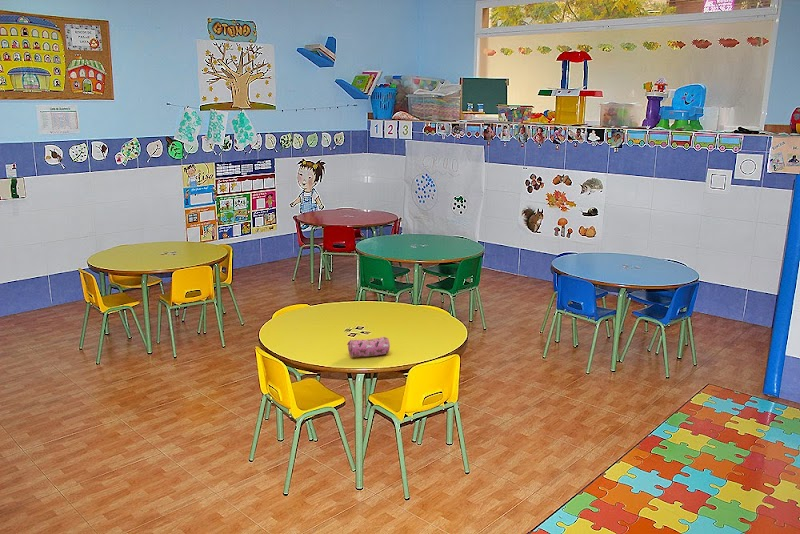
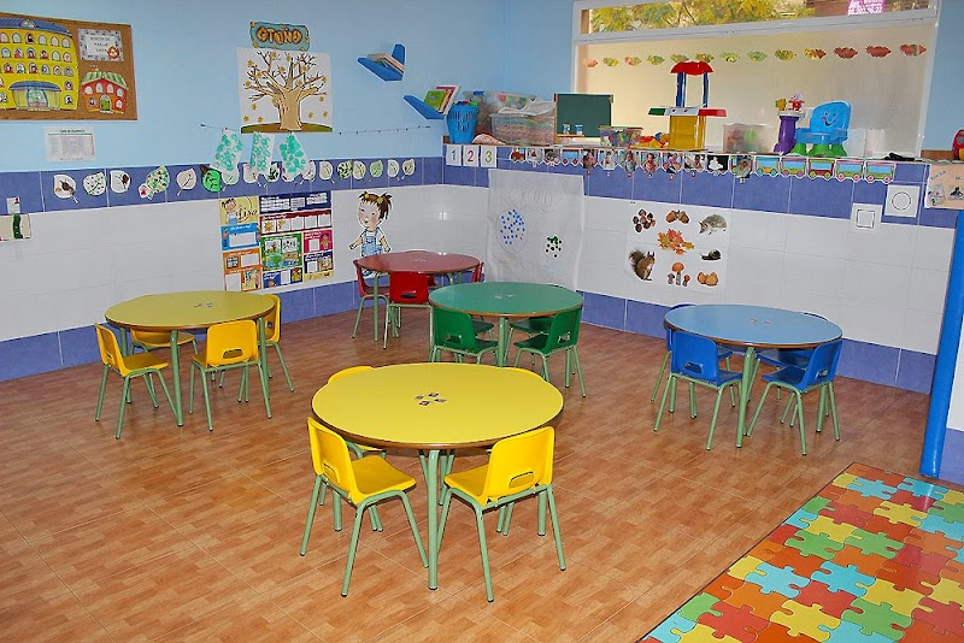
- pencil case [346,336,391,358]
